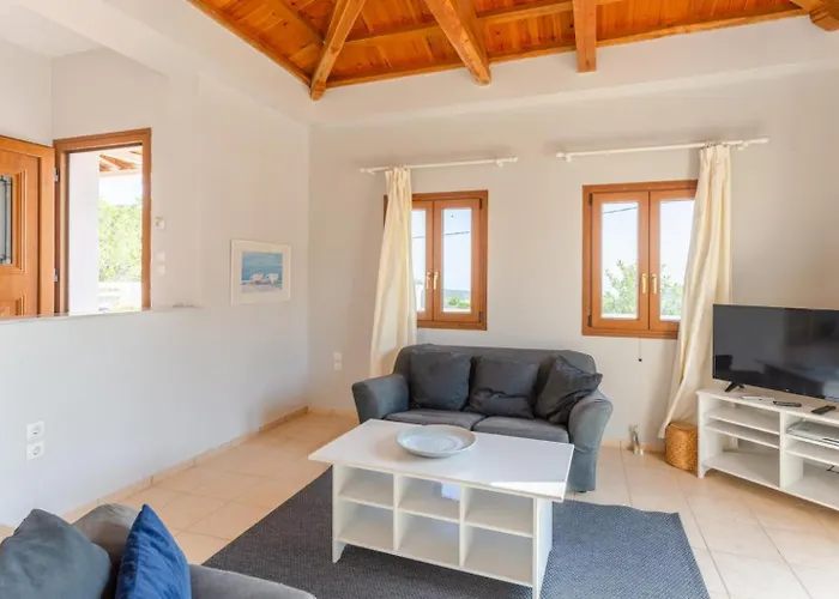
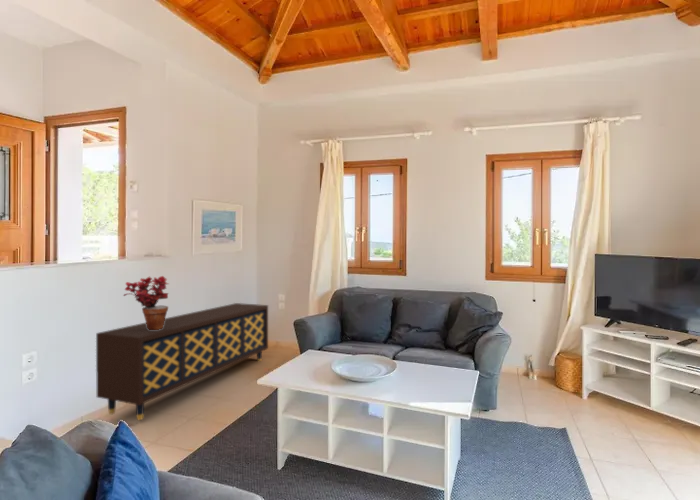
+ potted plant [122,275,170,330]
+ sideboard [95,302,269,421]
